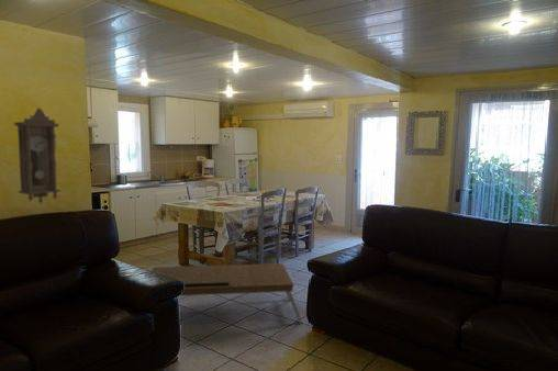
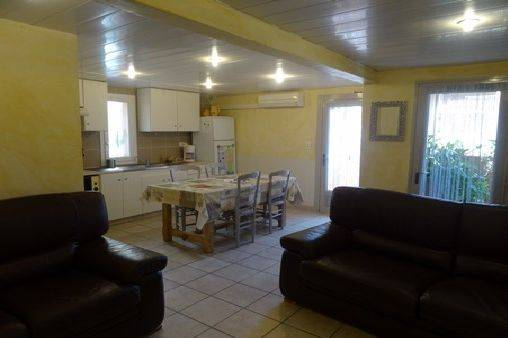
- pendulum clock [13,106,62,204]
- coffee table [150,262,303,325]
